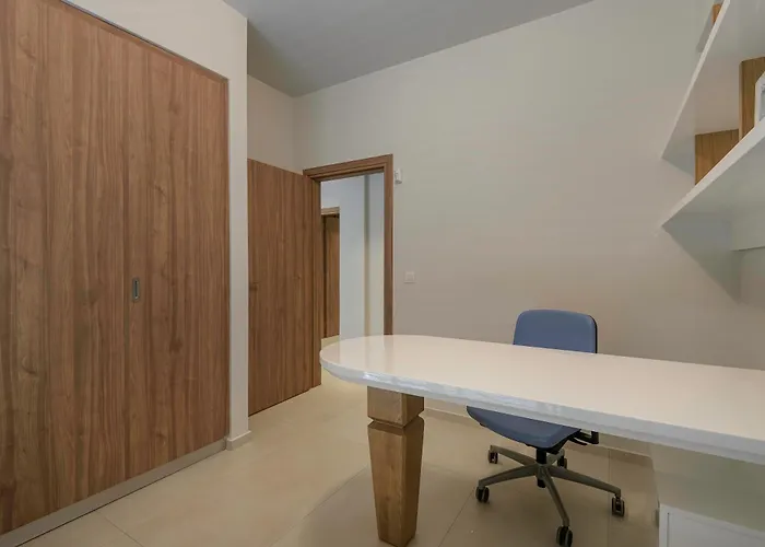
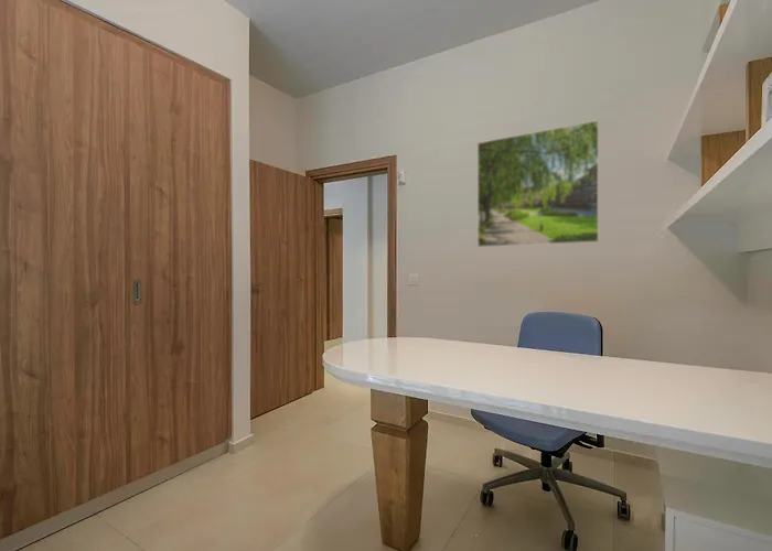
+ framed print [476,119,600,248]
